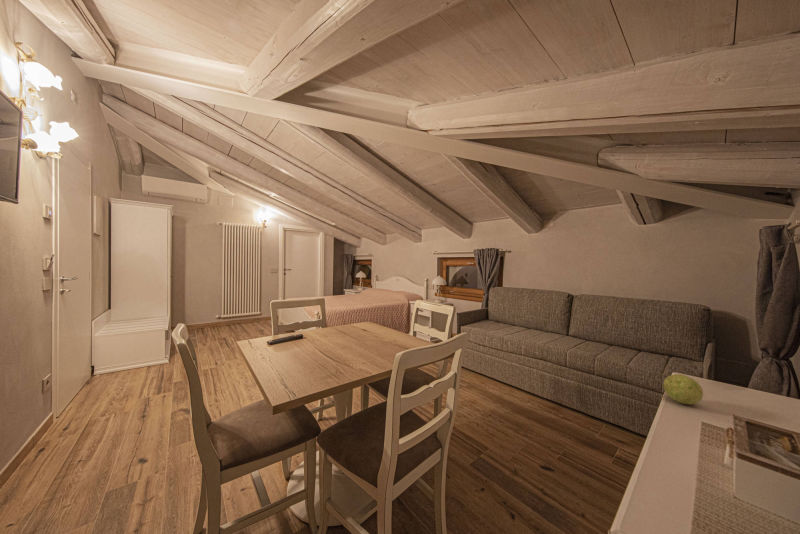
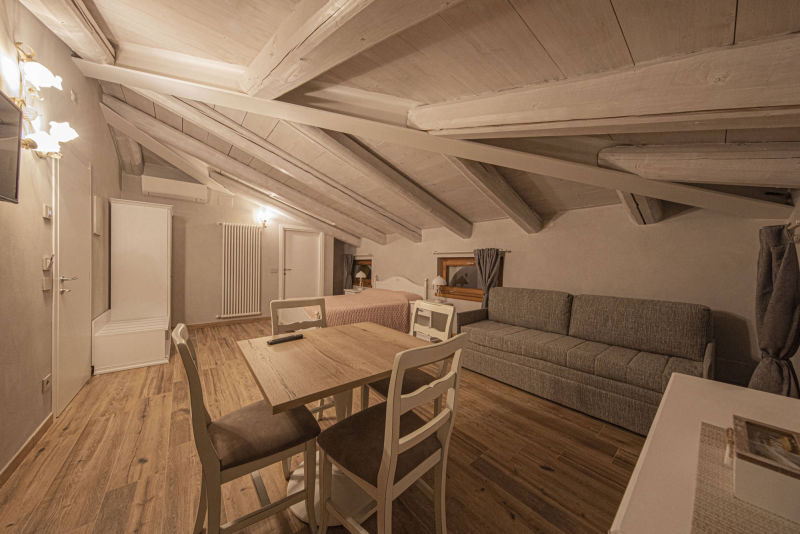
- decorative ball [662,373,704,405]
